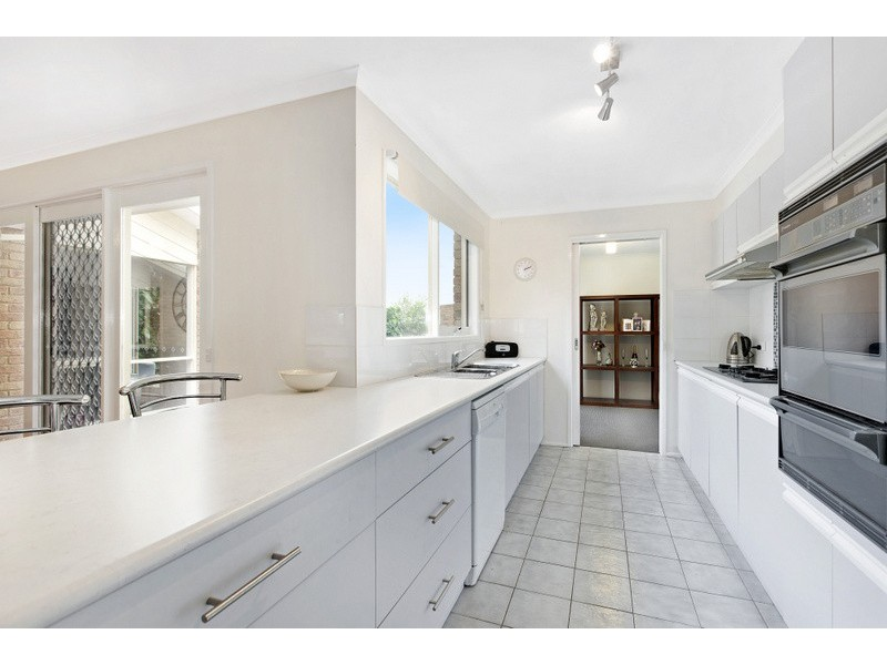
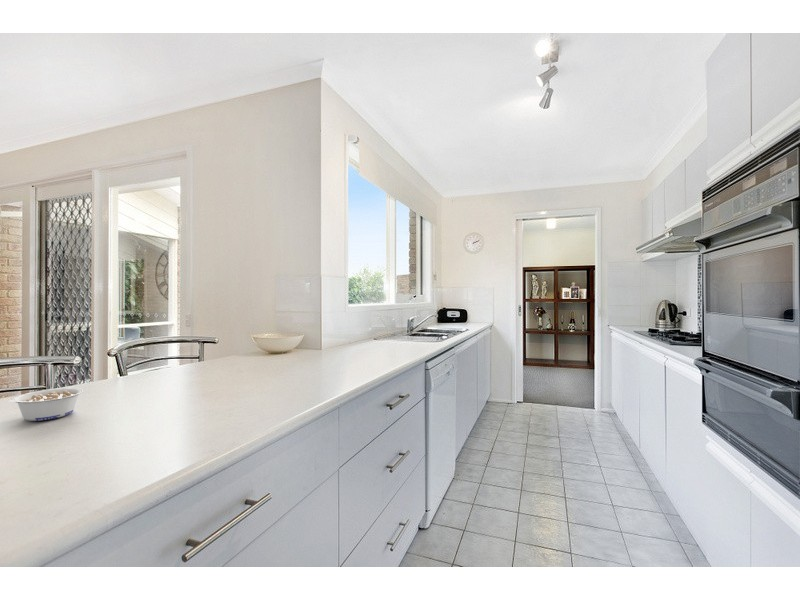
+ legume [3,387,85,422]
